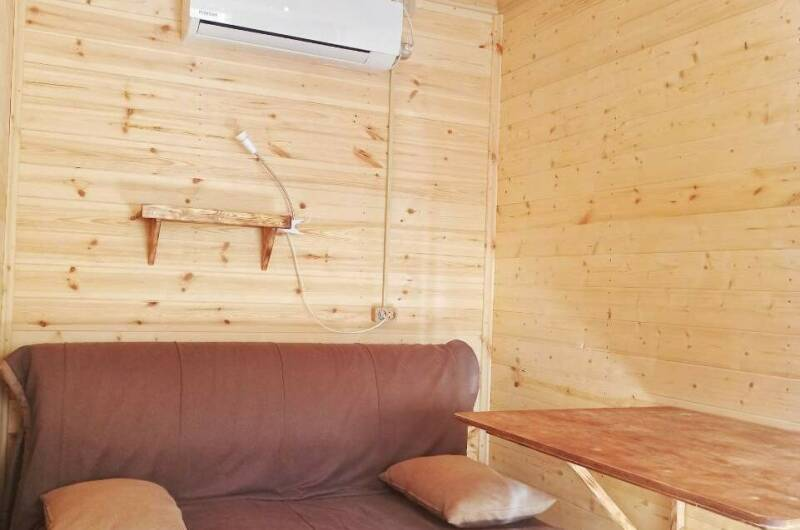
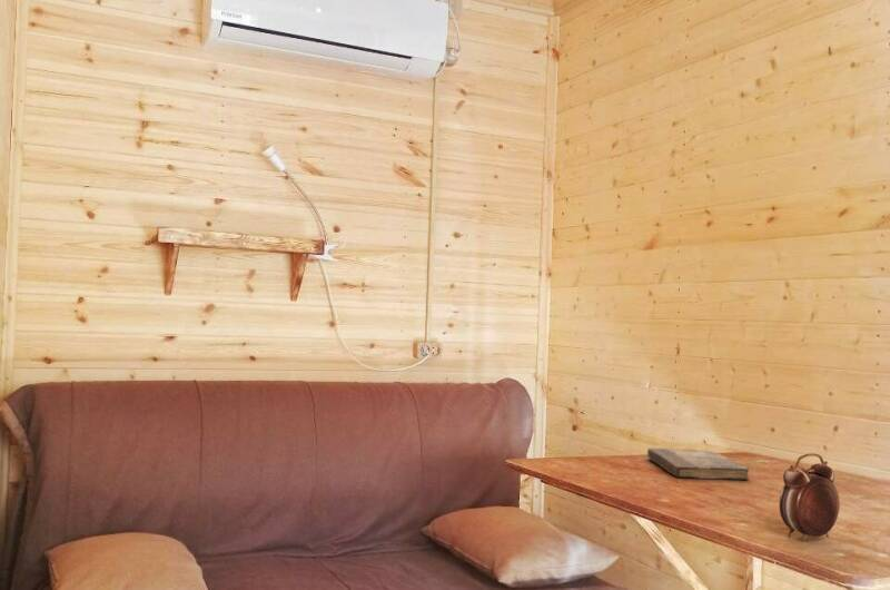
+ book [646,446,751,481]
+ alarm clock [779,452,841,541]
